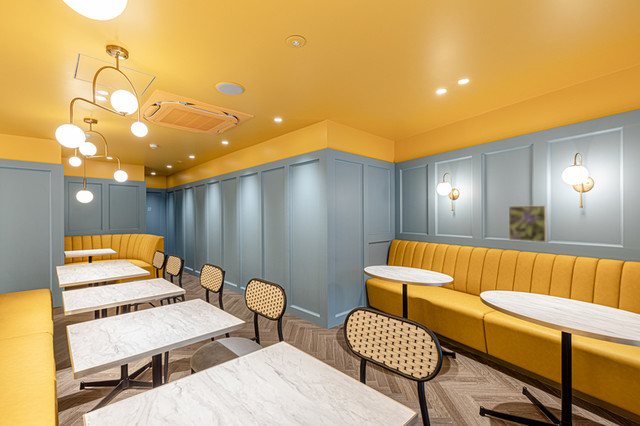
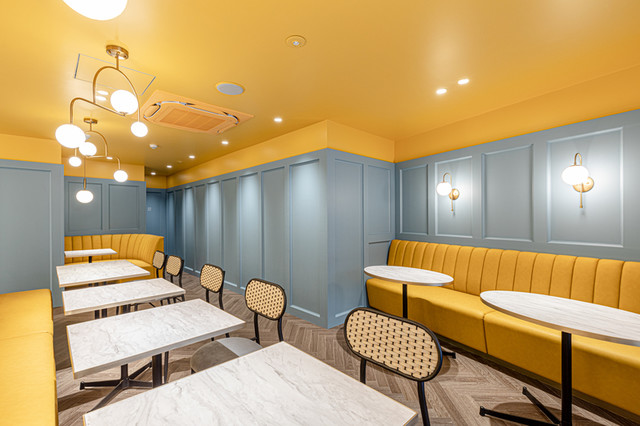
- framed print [508,204,548,243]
